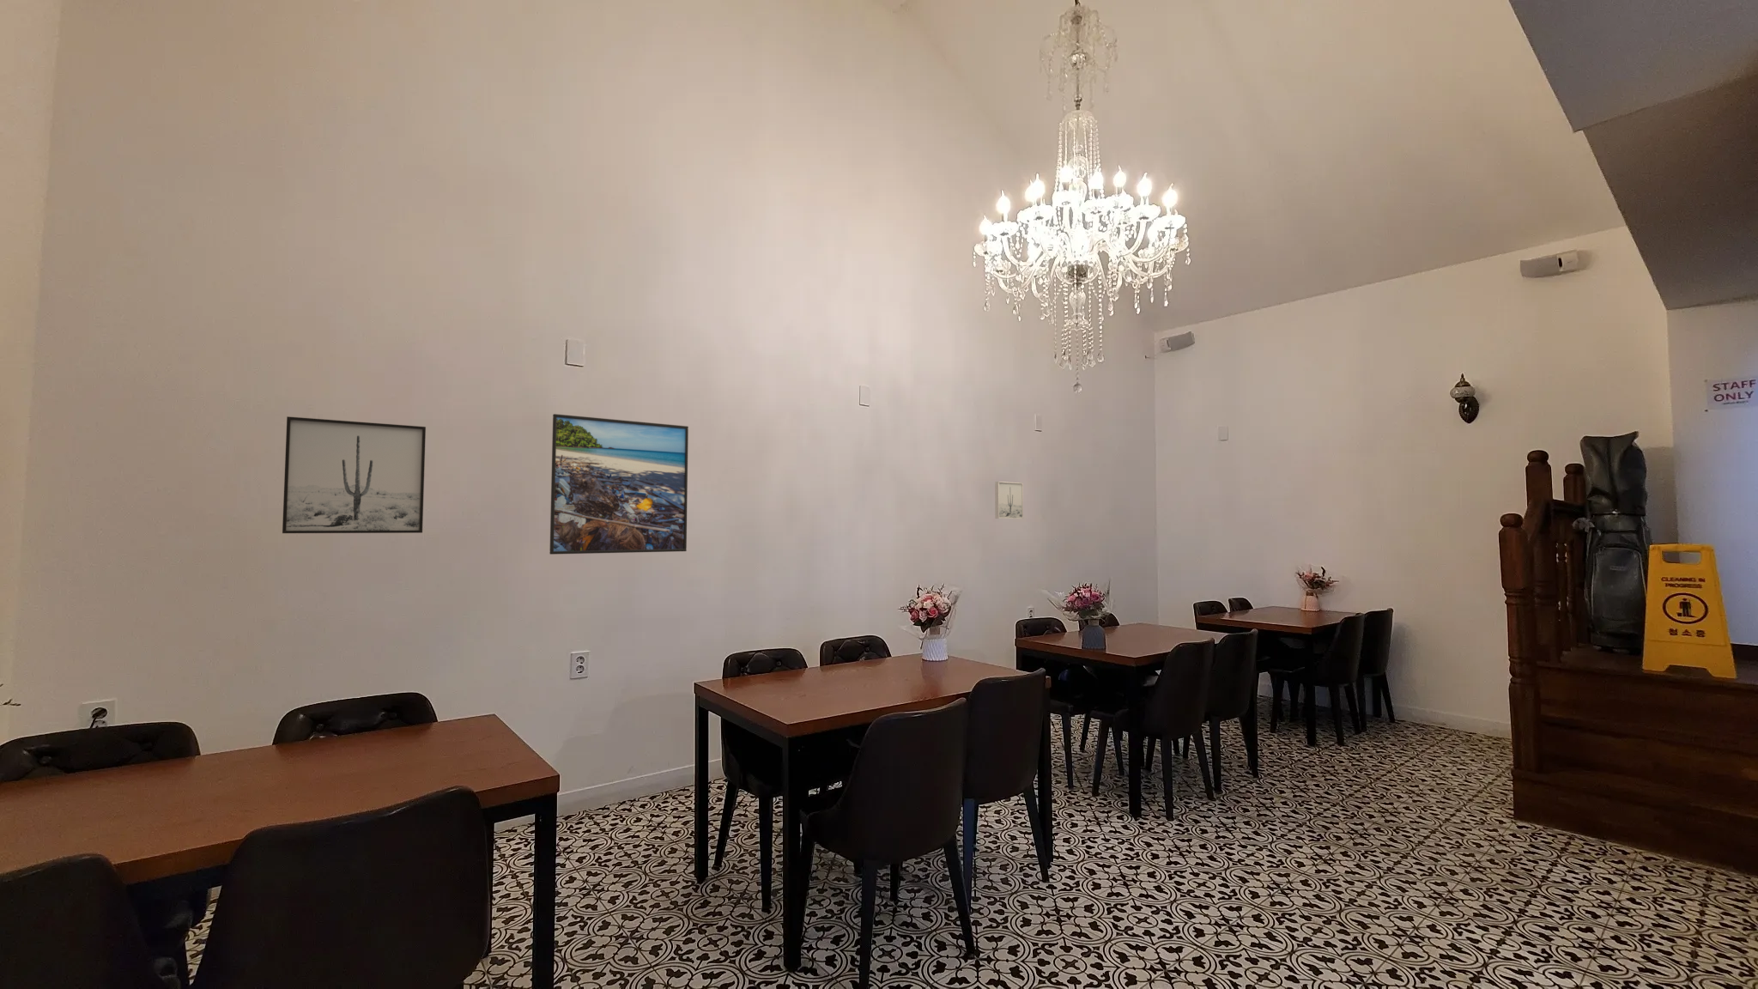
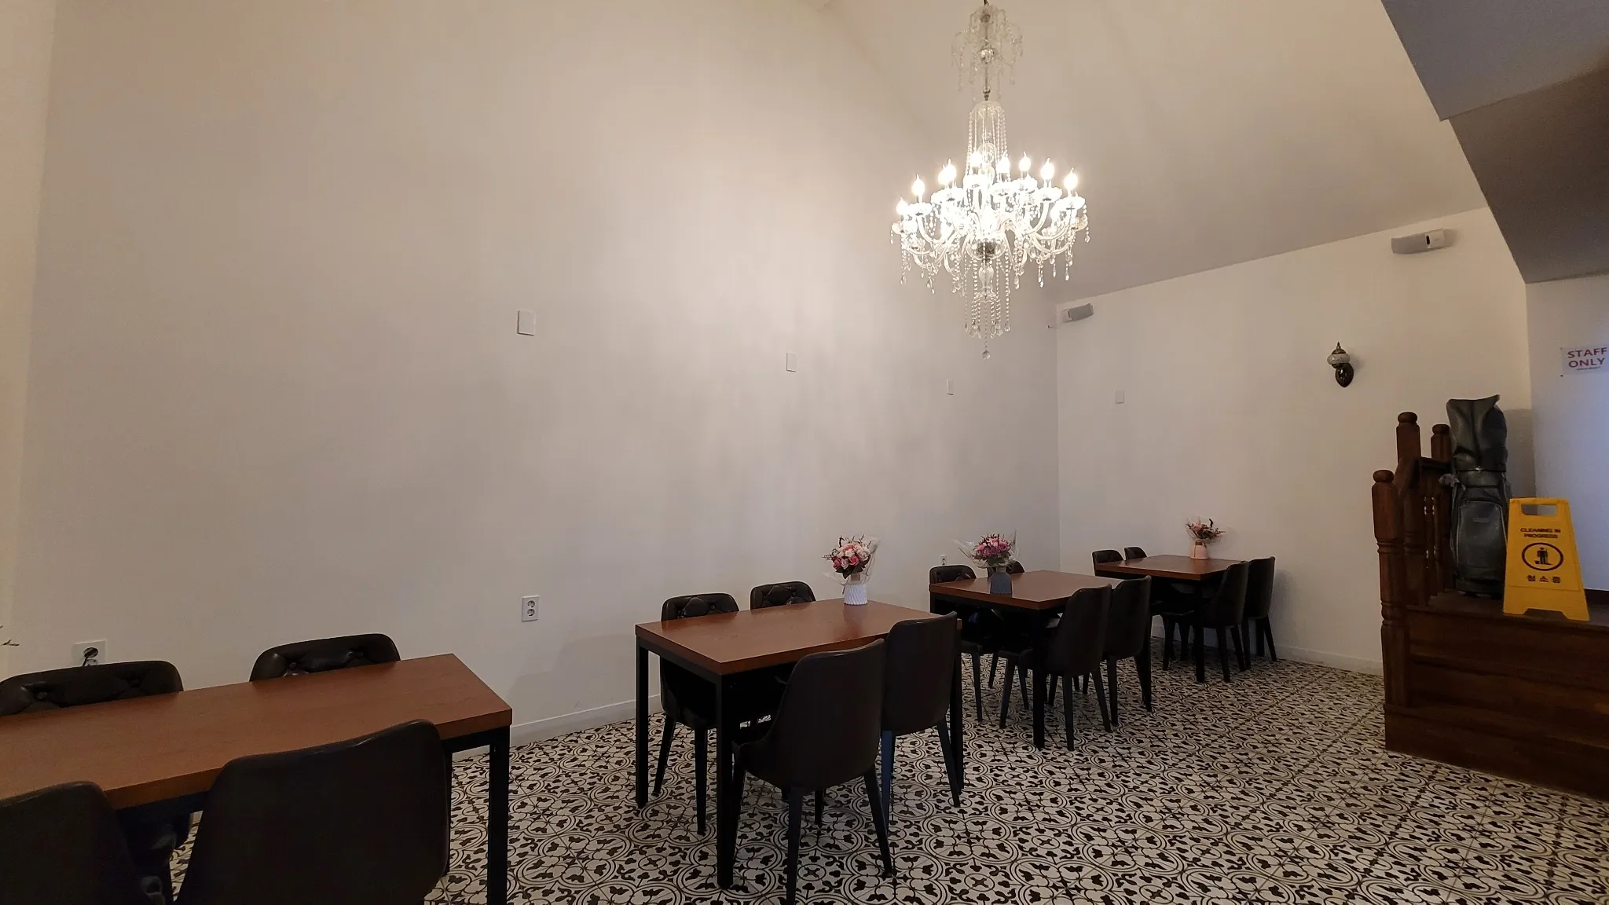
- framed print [548,413,689,555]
- wall art [281,415,426,534]
- wall art [994,481,1024,519]
